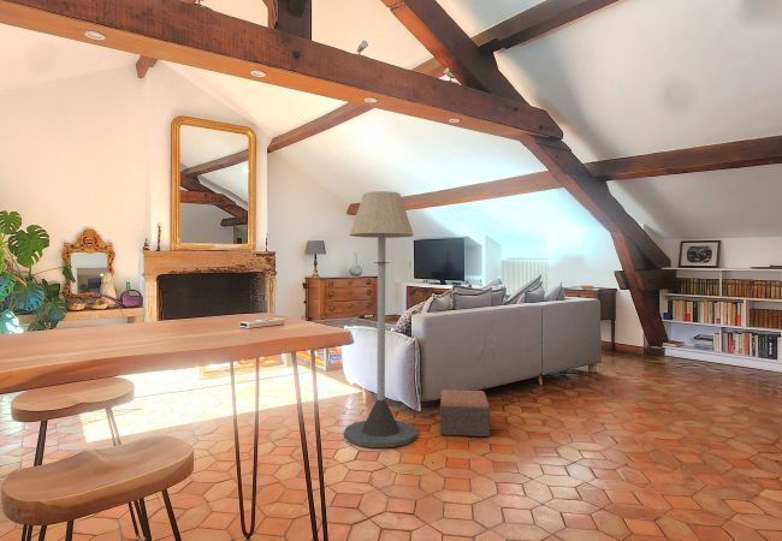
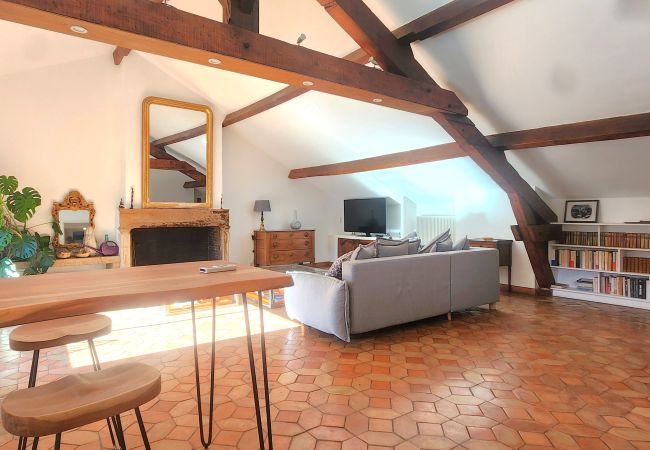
- footstool [439,388,491,438]
- floor lamp [343,190,417,448]
